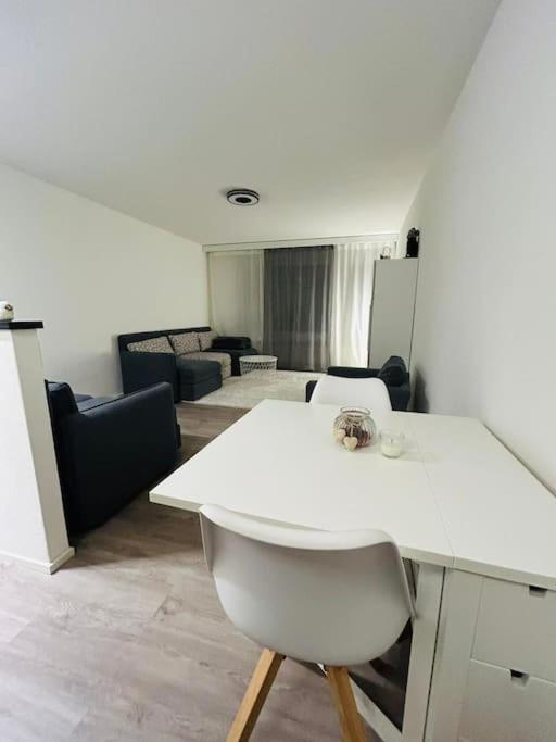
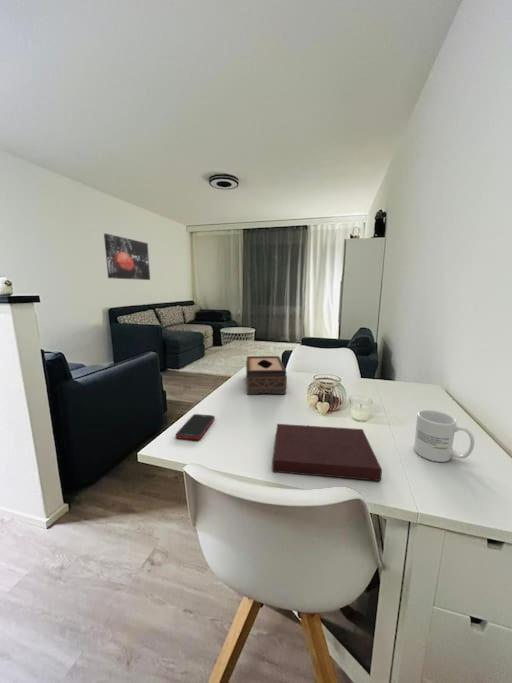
+ mug [413,409,475,463]
+ wall art [103,233,151,281]
+ notebook [271,423,383,482]
+ cell phone [174,413,216,441]
+ tissue box [245,355,288,395]
